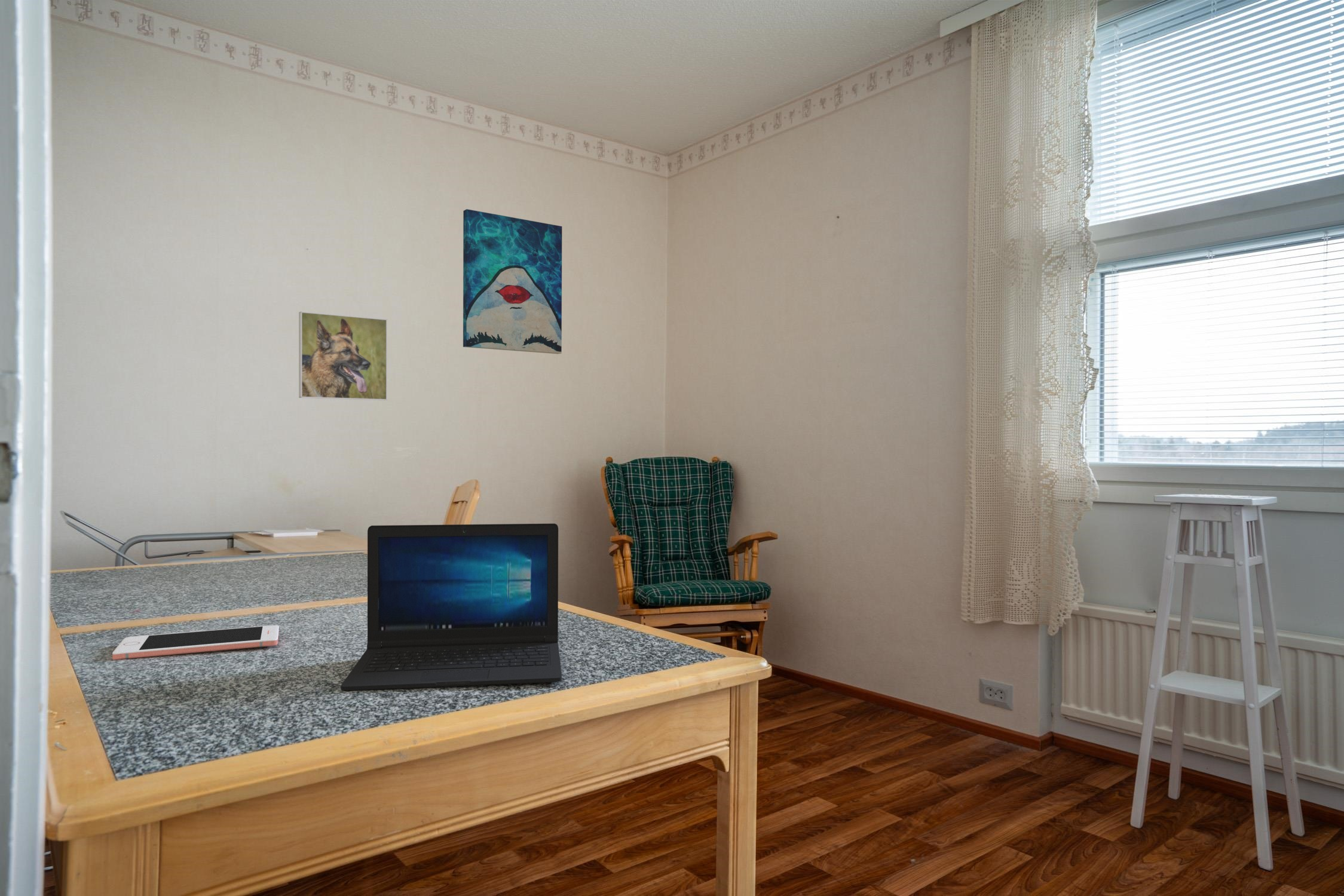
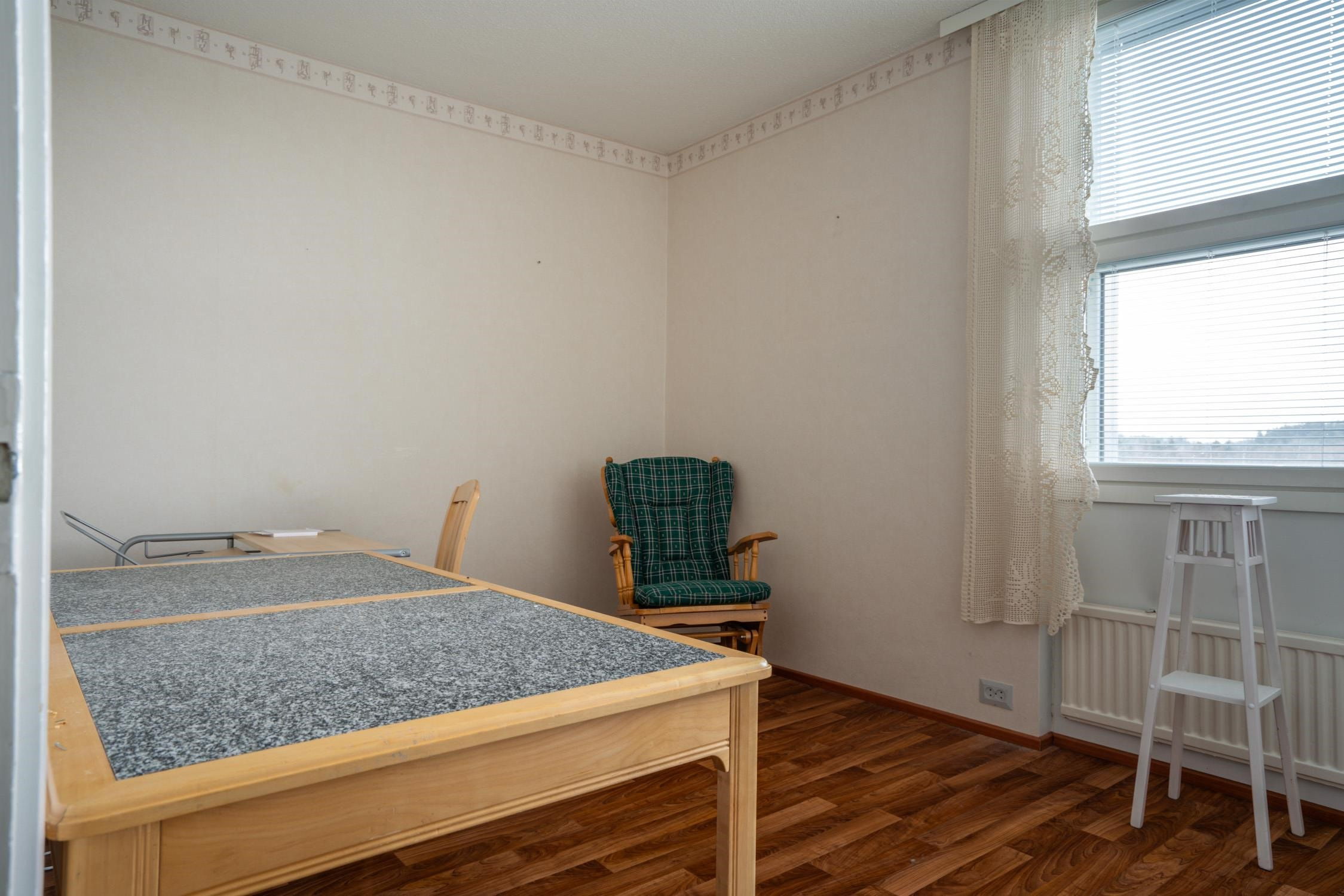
- wall art [463,208,562,355]
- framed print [298,311,388,401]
- laptop [340,523,562,691]
- cell phone [112,625,280,661]
